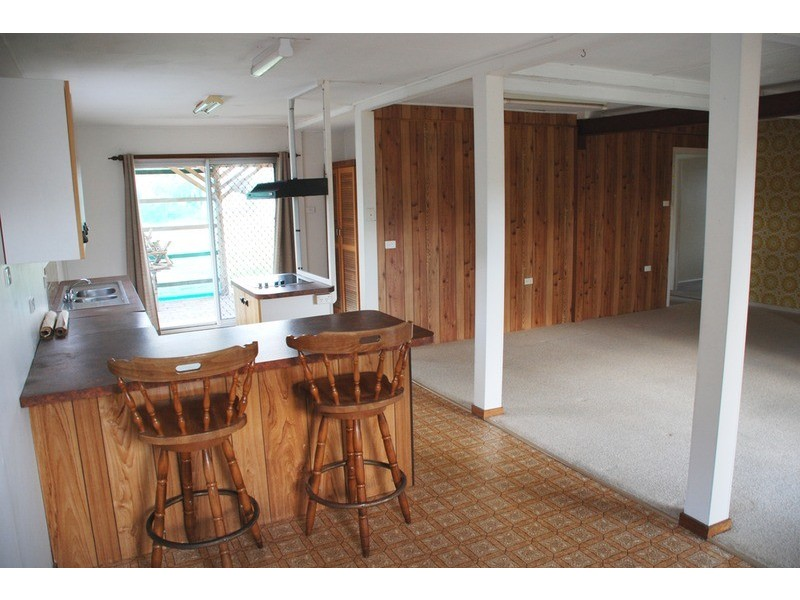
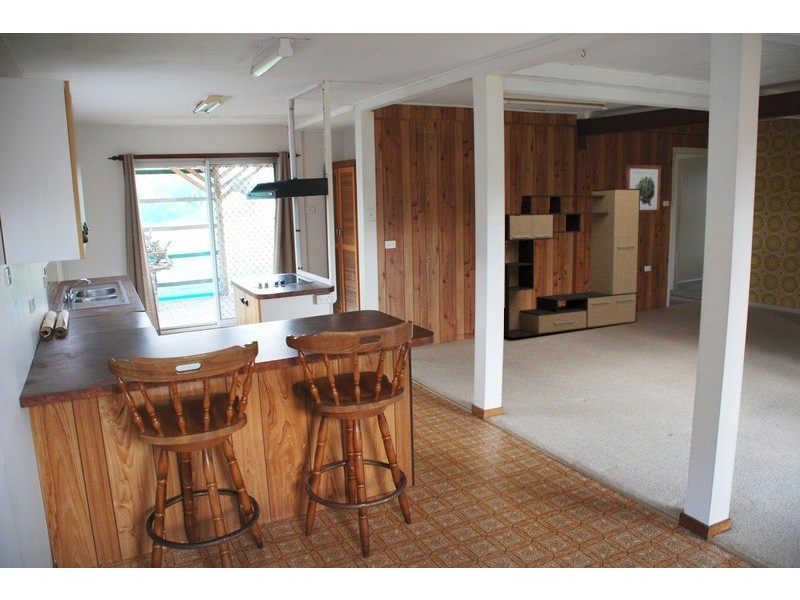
+ wall art [624,164,662,214]
+ media console [503,188,641,339]
